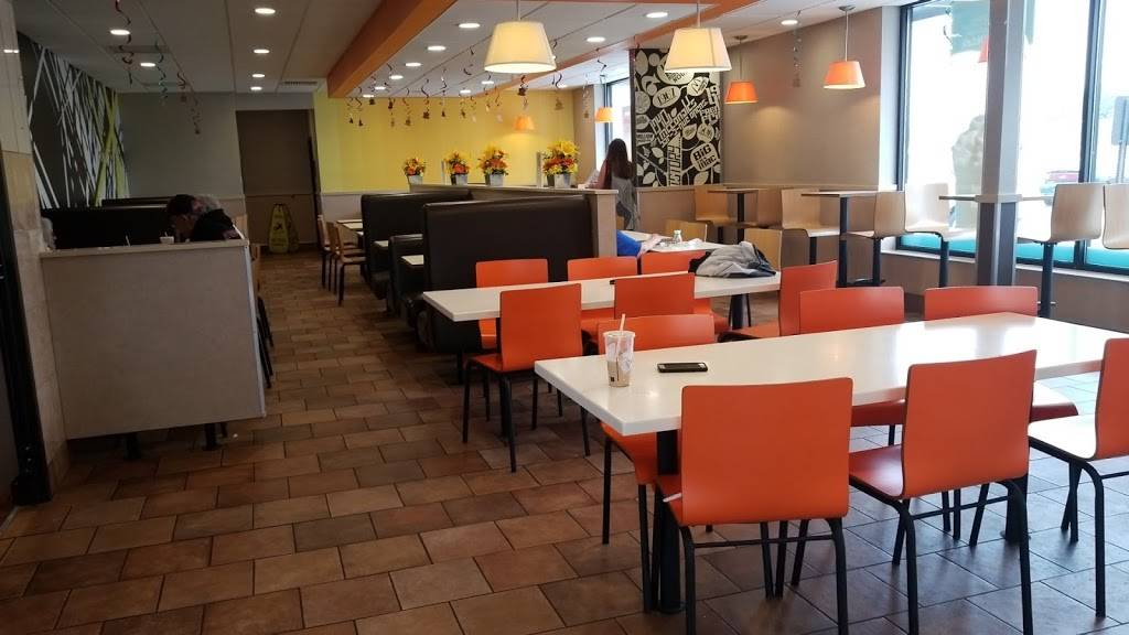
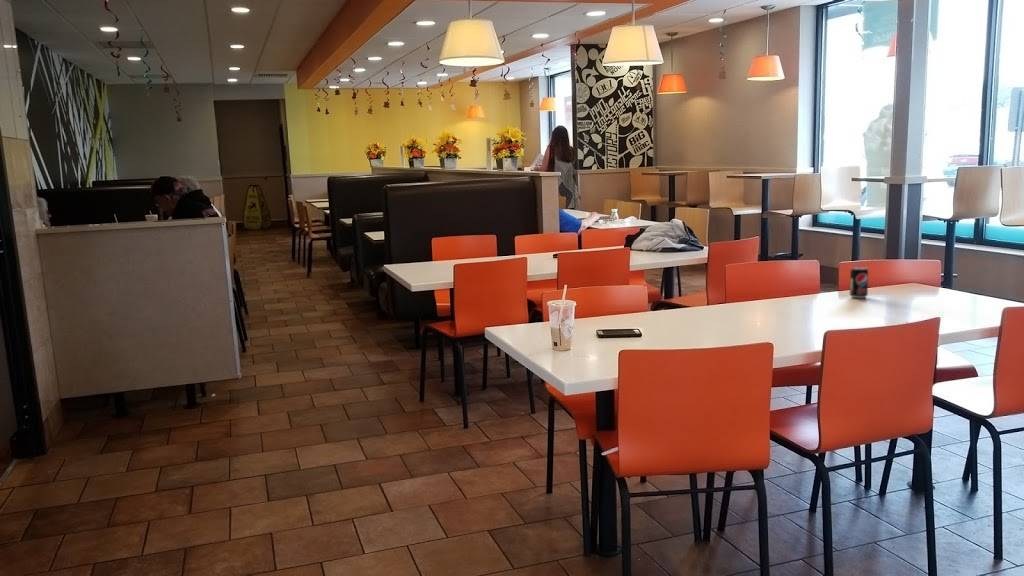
+ beverage can [849,266,869,299]
